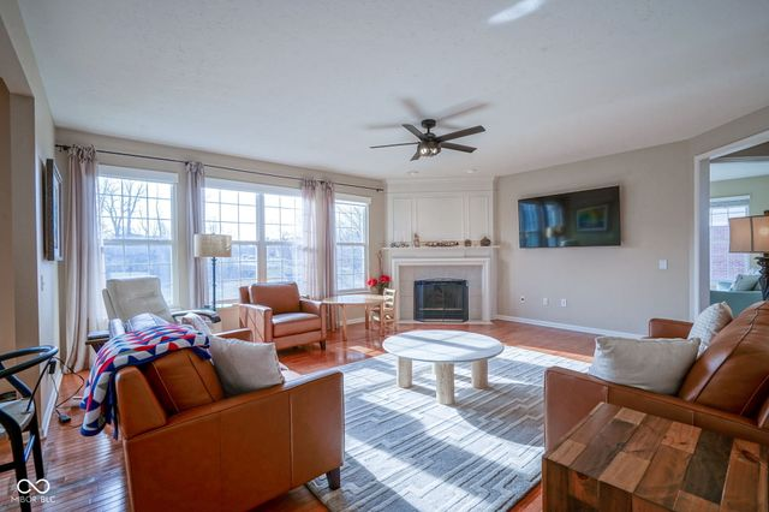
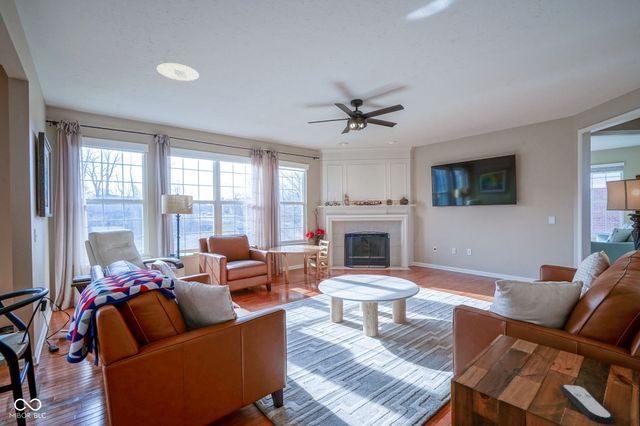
+ recessed light [156,62,200,82]
+ remote control [559,383,617,426]
